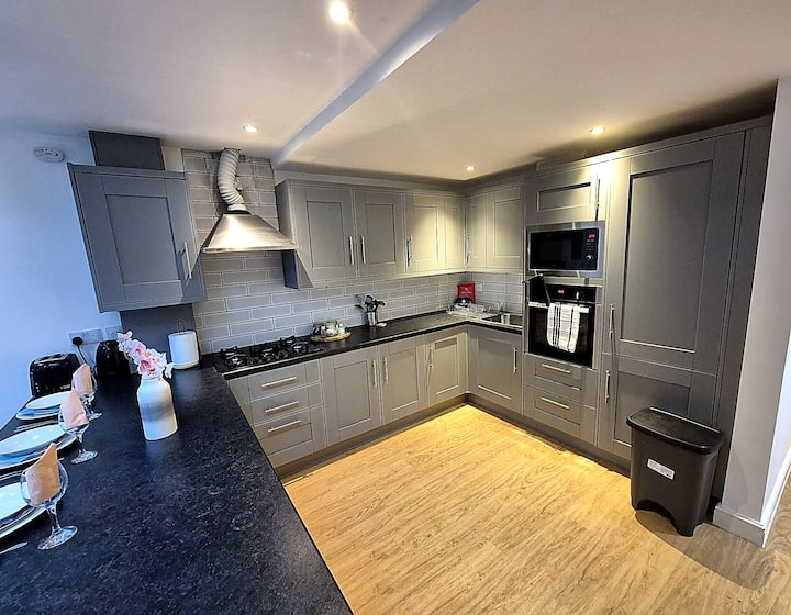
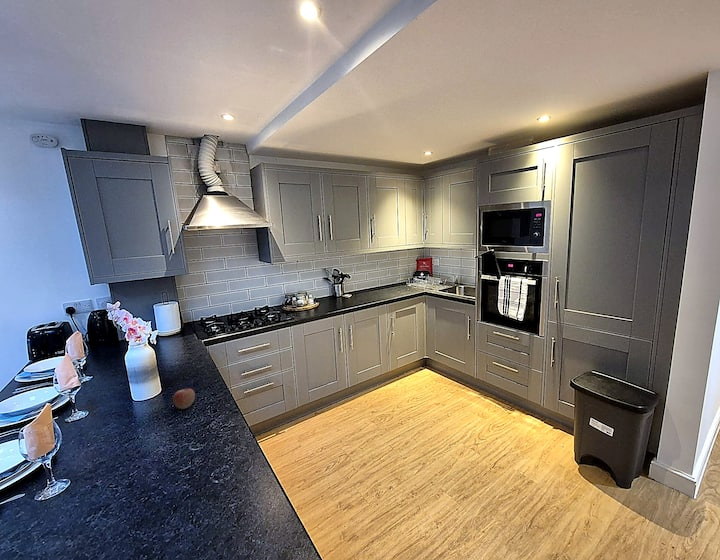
+ apple [172,388,196,410]
